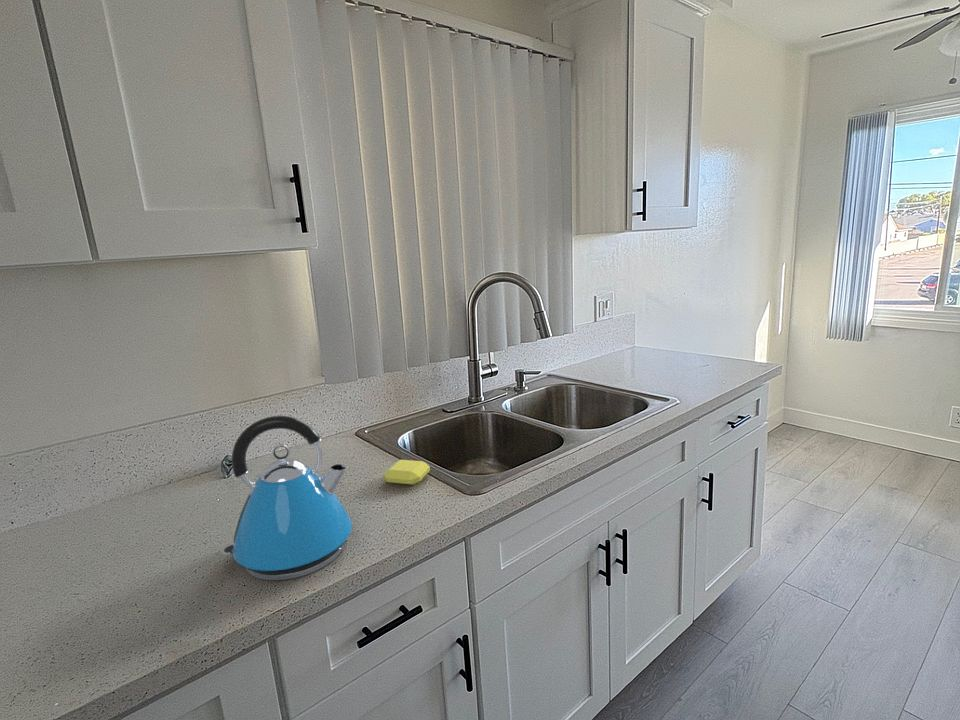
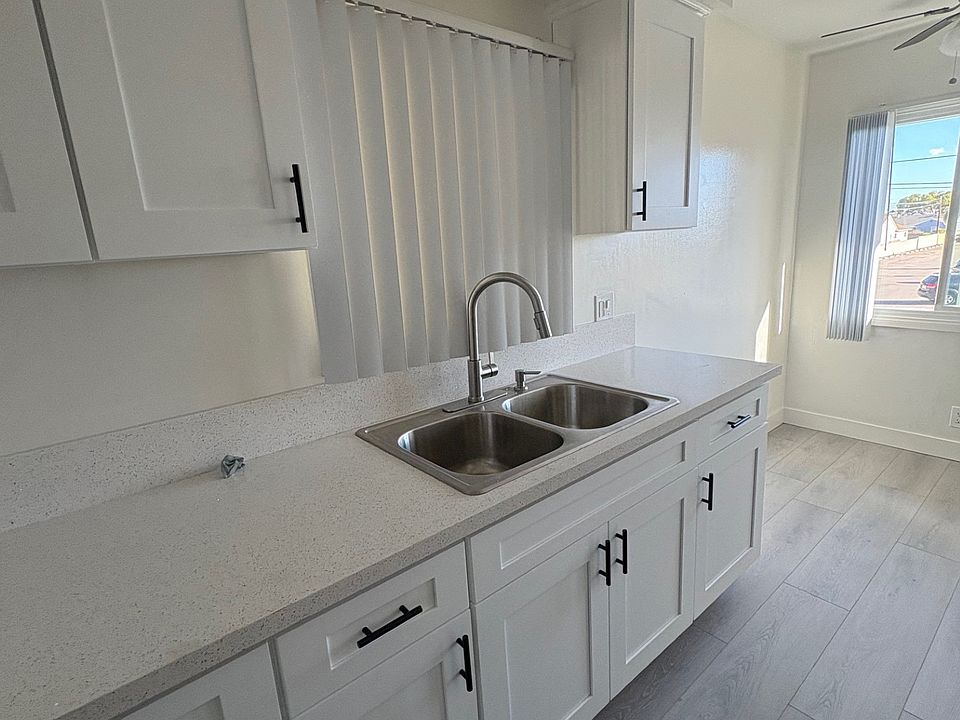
- kettle [221,415,353,581]
- soap bar [382,459,431,486]
